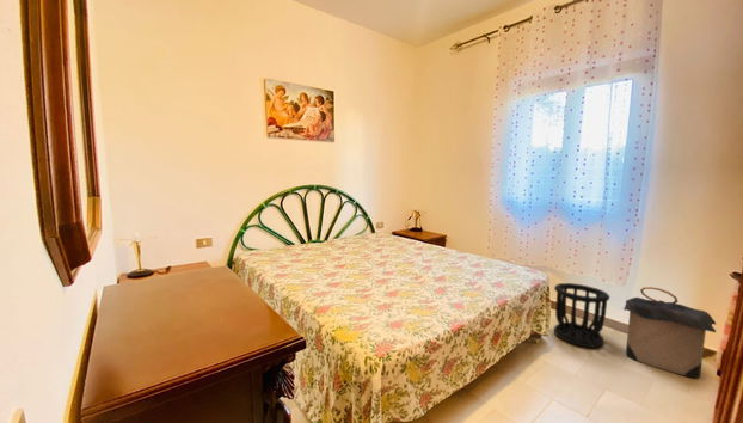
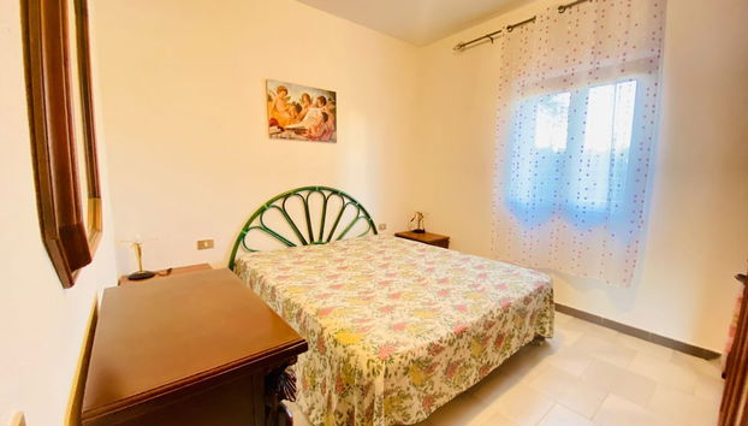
- wastebasket [553,282,612,349]
- laundry hamper [622,286,717,380]
